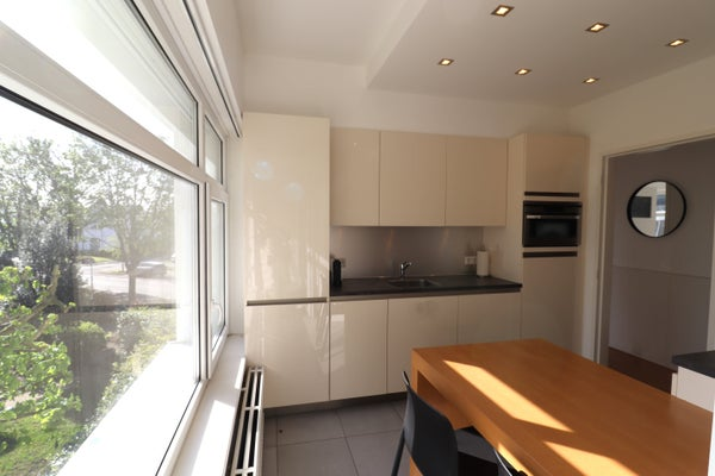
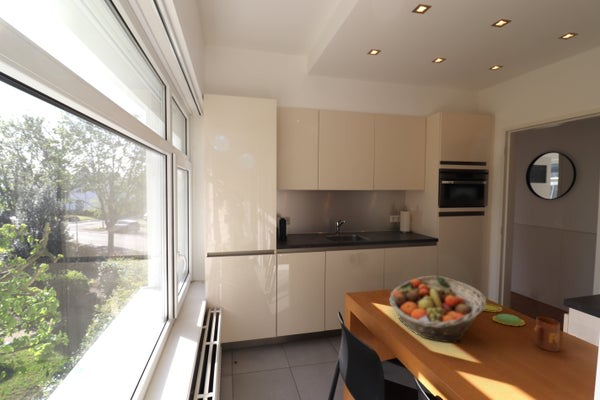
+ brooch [483,302,526,327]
+ fruit basket [388,275,487,344]
+ mug [532,316,561,353]
